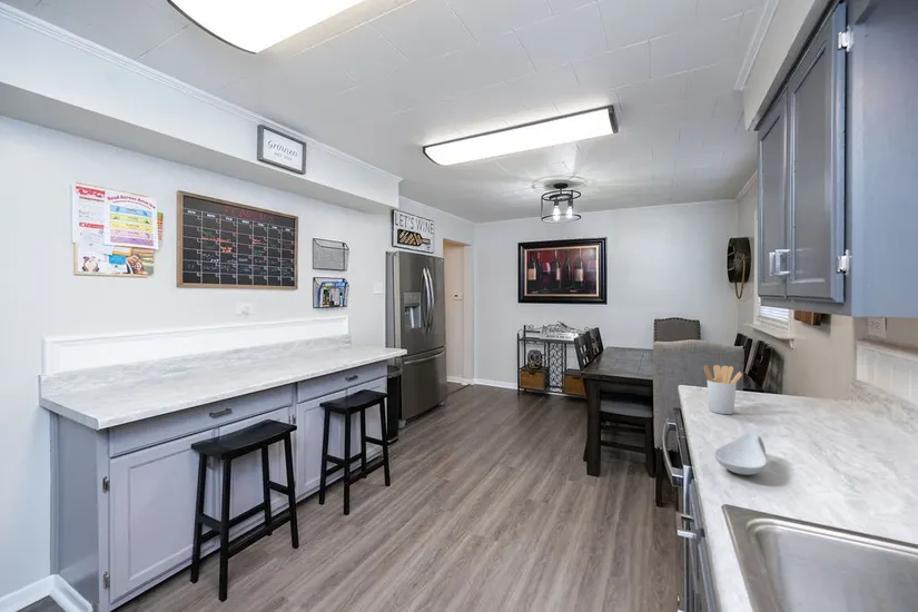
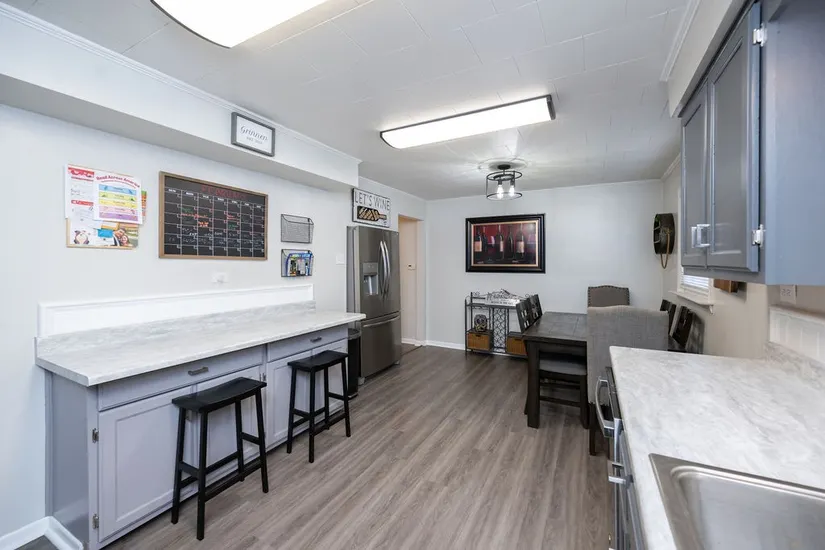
- spoon rest [712,433,768,476]
- utensil holder [703,364,743,415]
